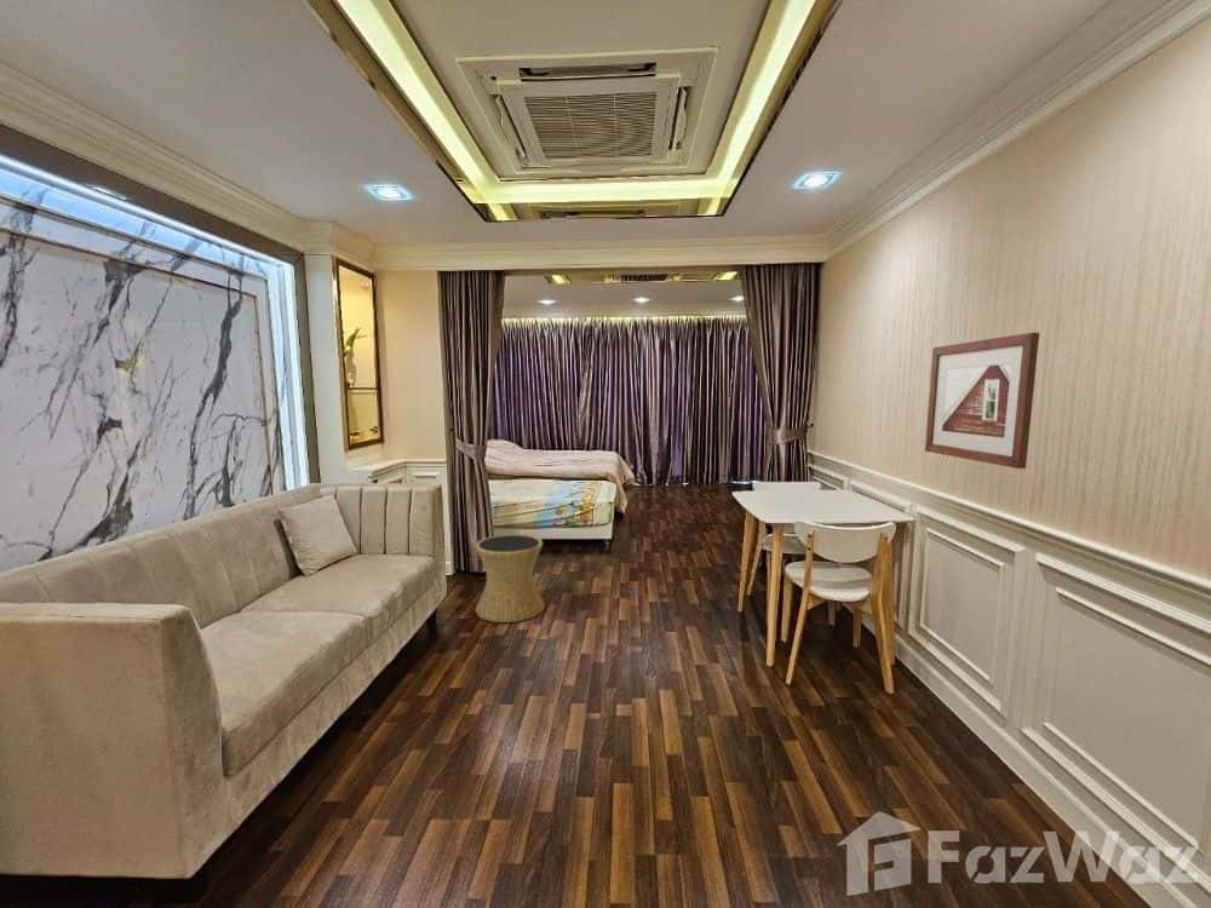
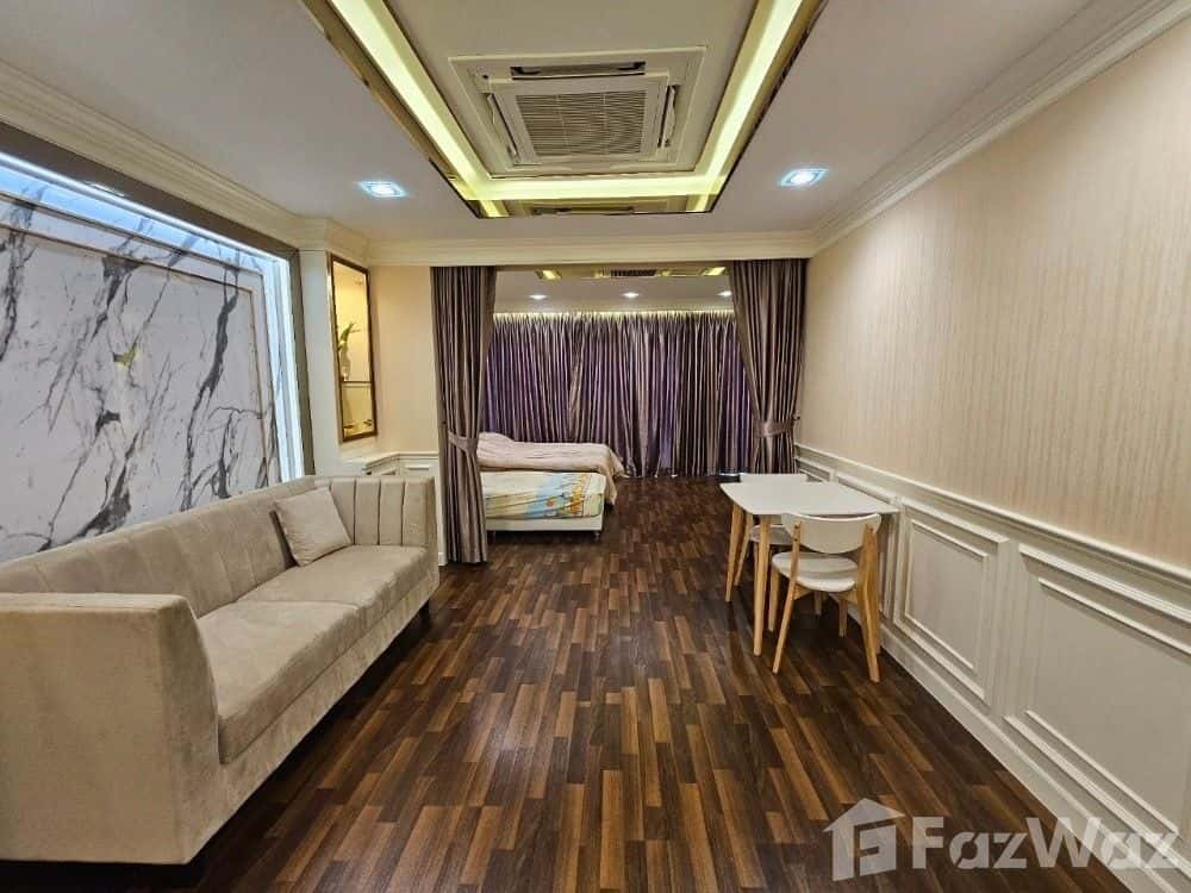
- picture frame [924,332,1040,470]
- side table [474,533,545,623]
